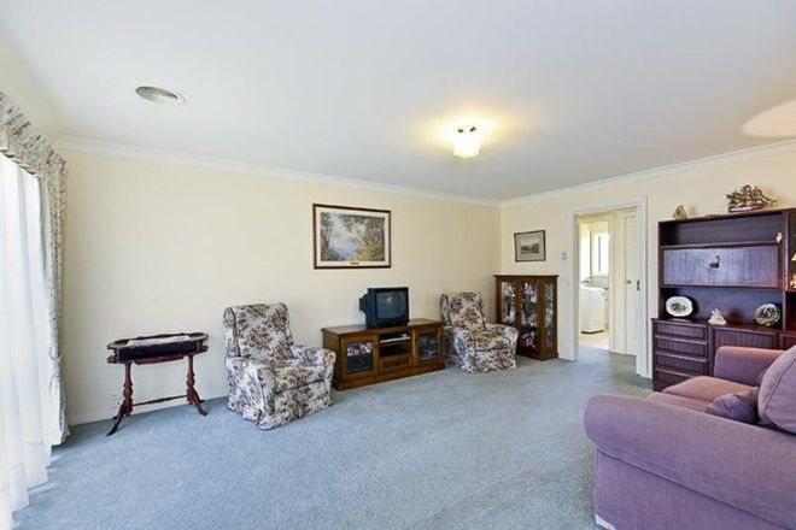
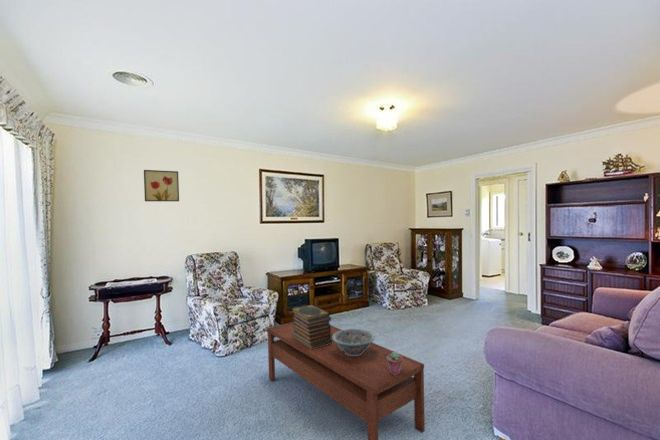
+ coffee table [266,321,426,440]
+ book stack [291,304,333,349]
+ potted succulent [387,351,403,375]
+ wall art [143,169,180,202]
+ decorative bowl [332,328,376,356]
